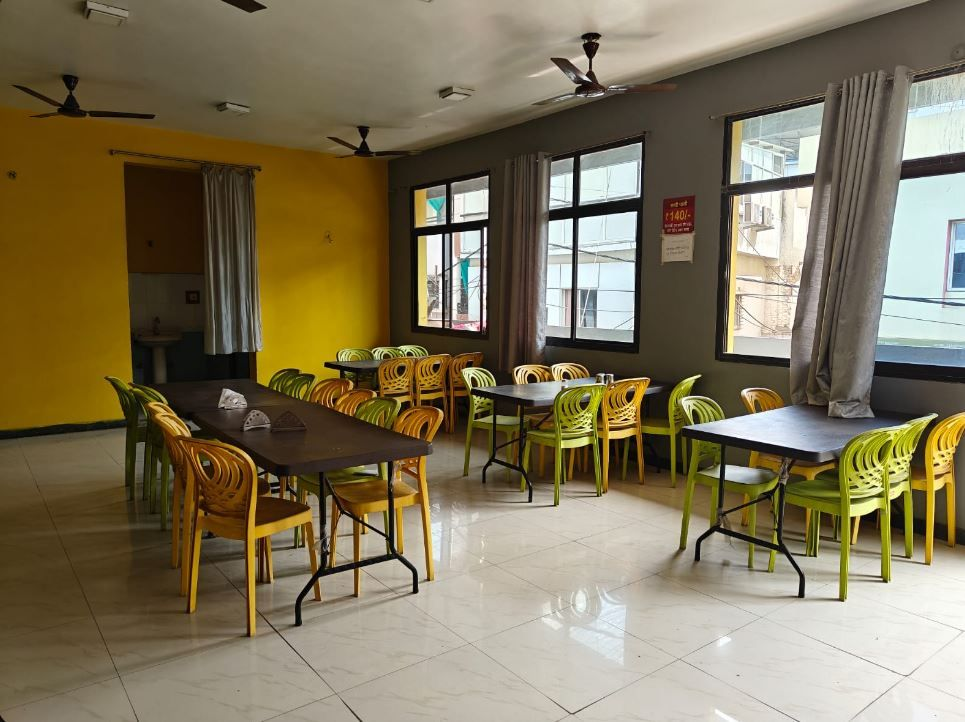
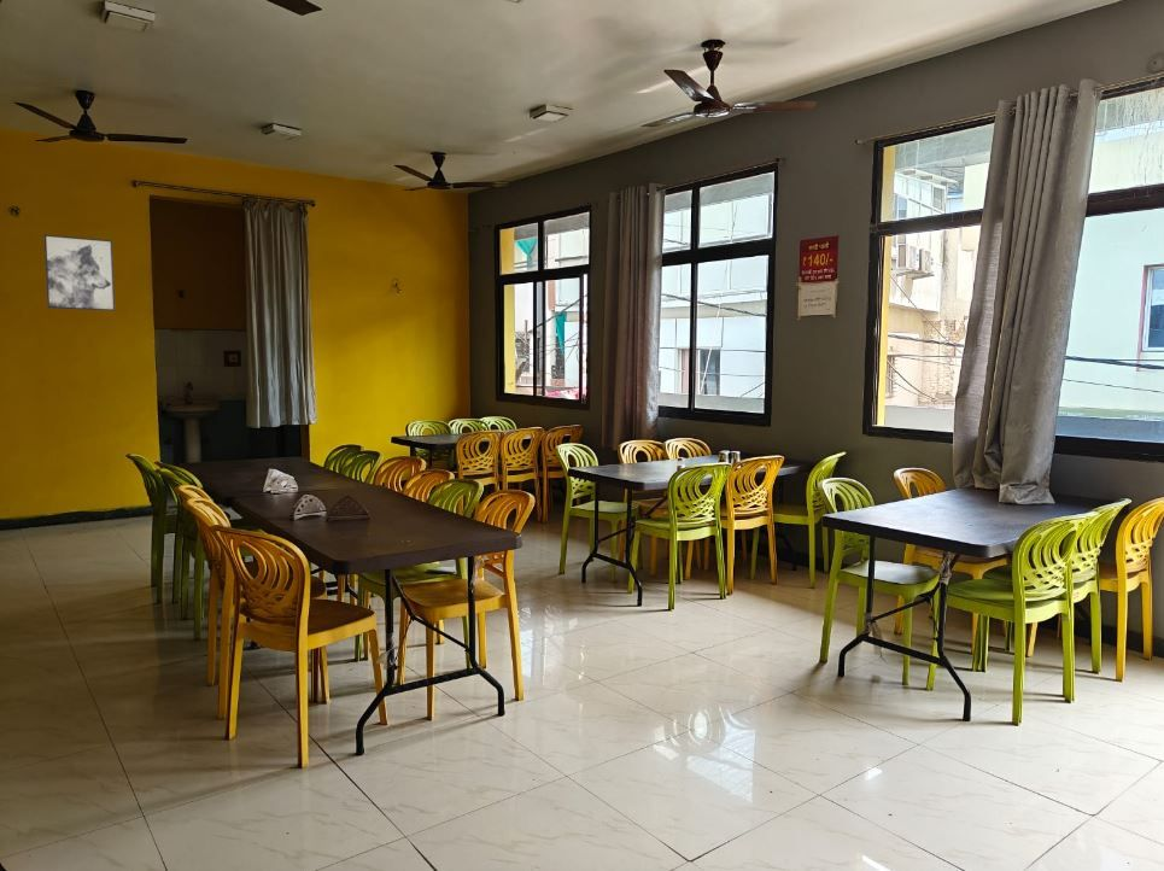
+ wall art [43,234,116,312]
